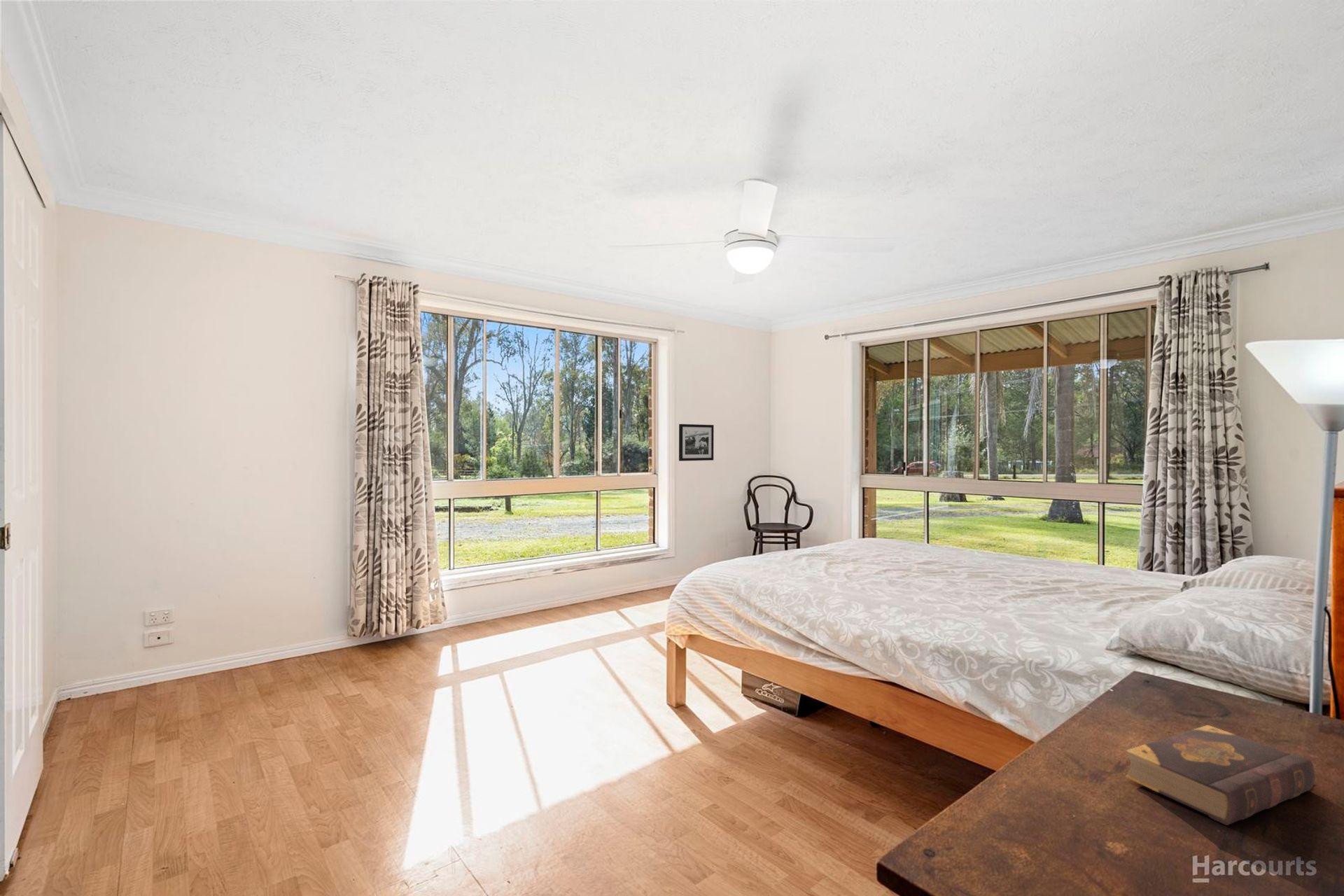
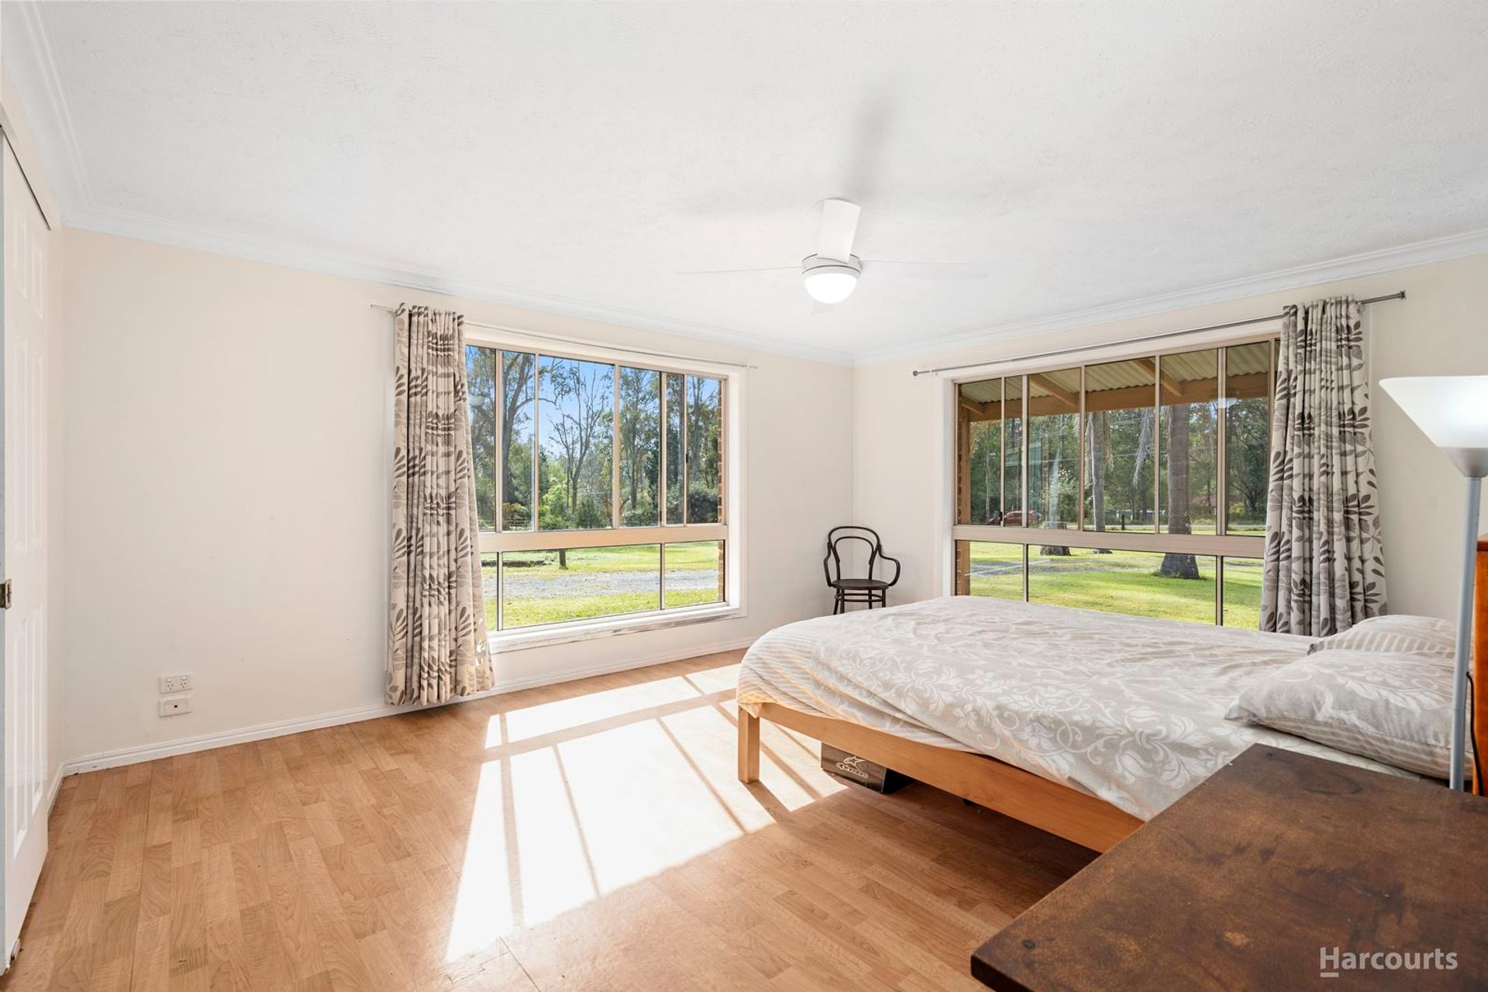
- picture frame [678,423,715,461]
- book [1125,724,1316,826]
